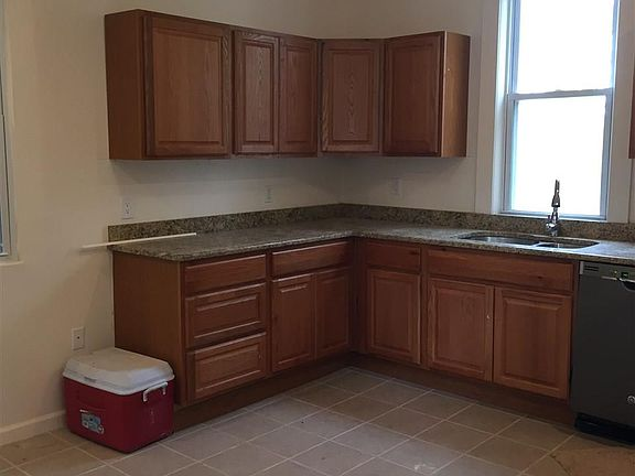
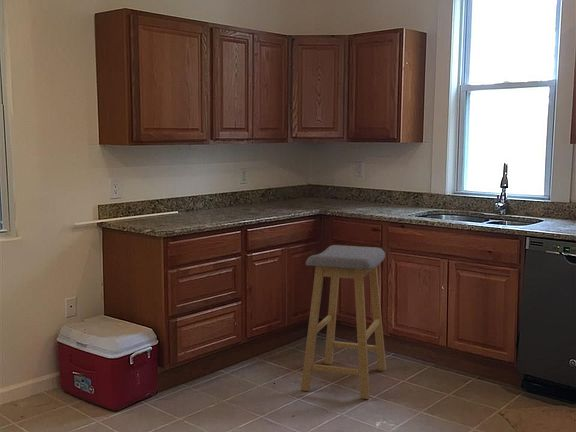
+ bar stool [300,244,387,400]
